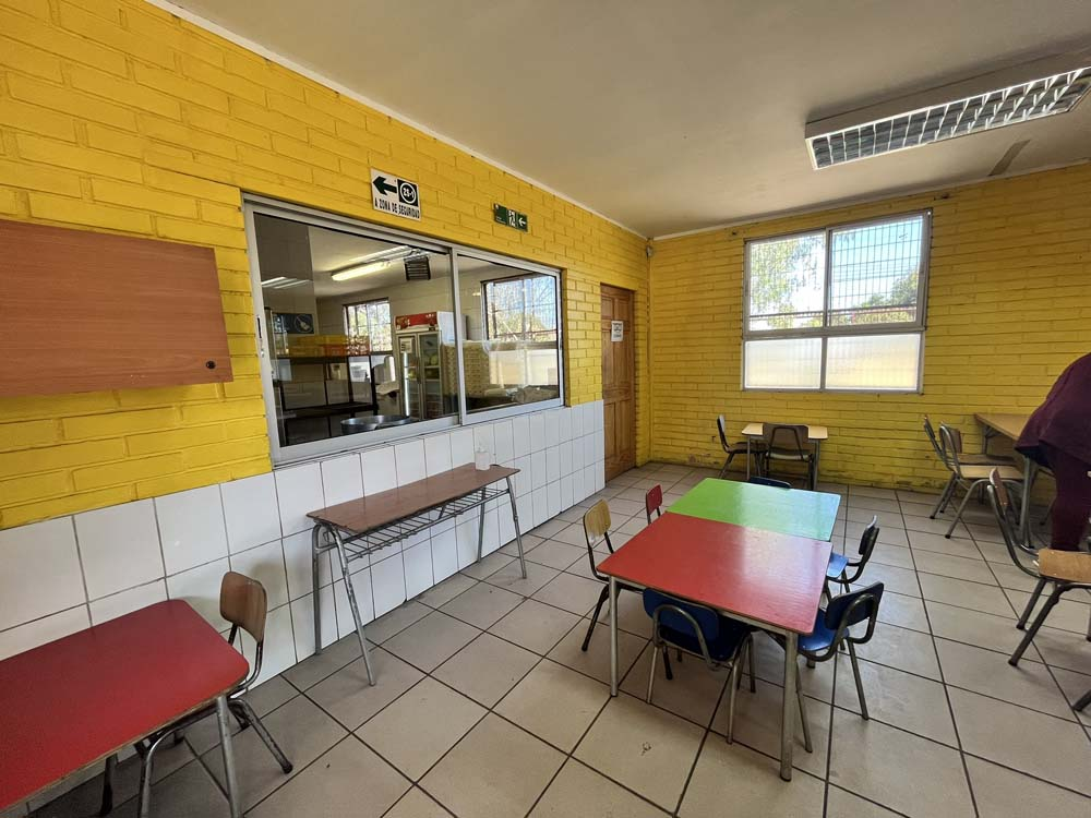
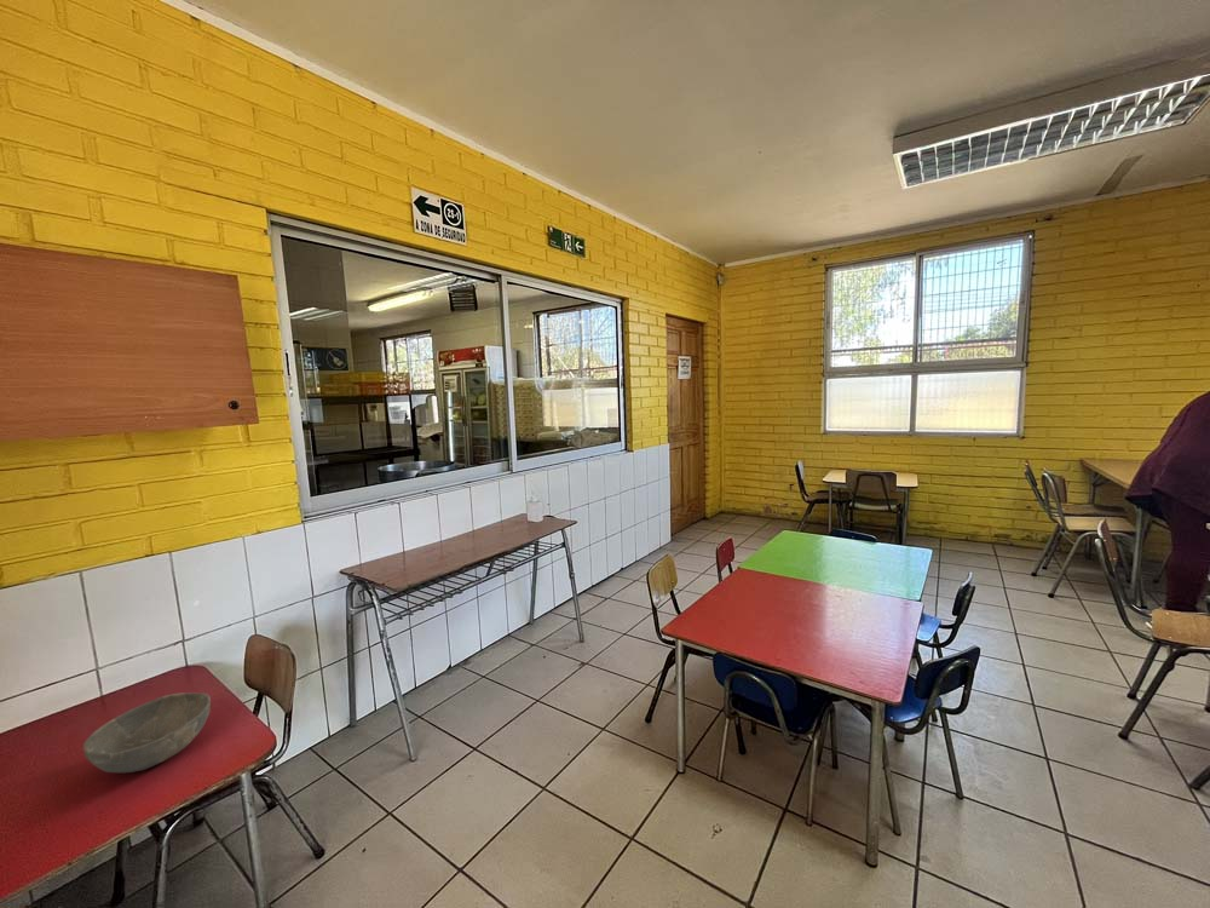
+ bowl [82,691,212,774]
